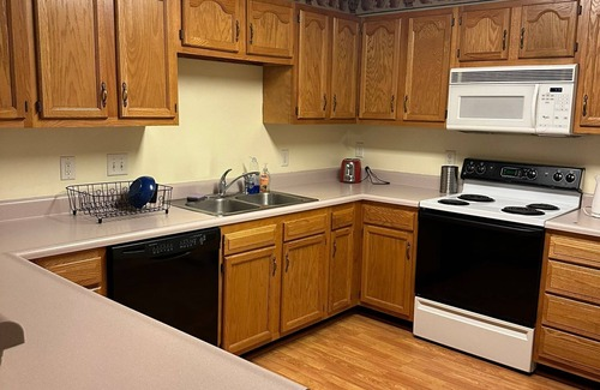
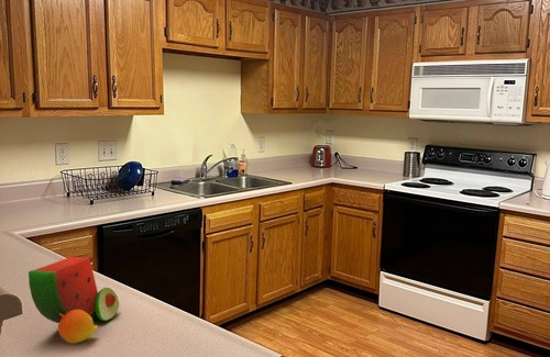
+ watermelon [28,256,120,345]
